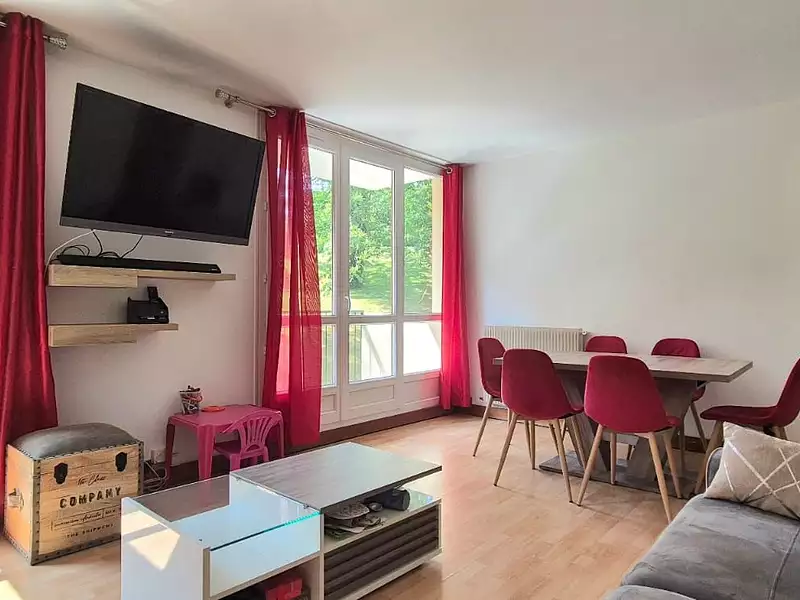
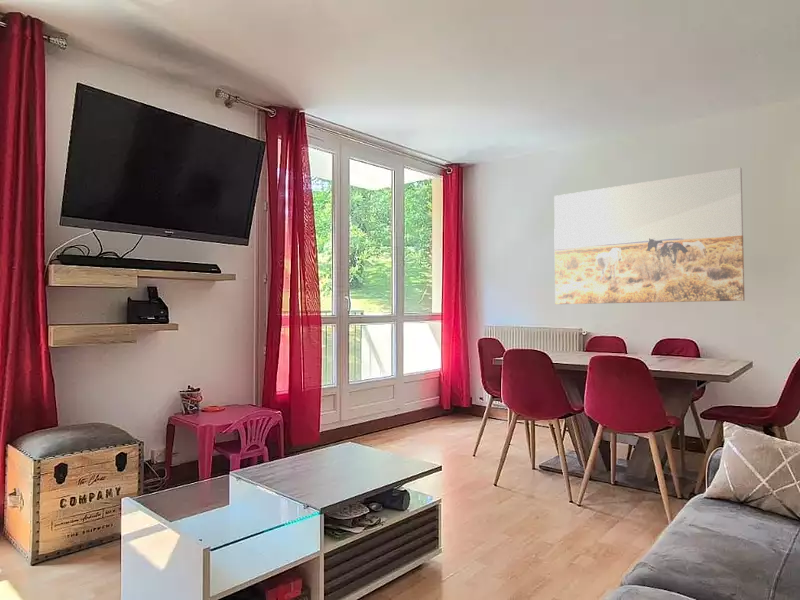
+ wall art [553,166,746,305]
